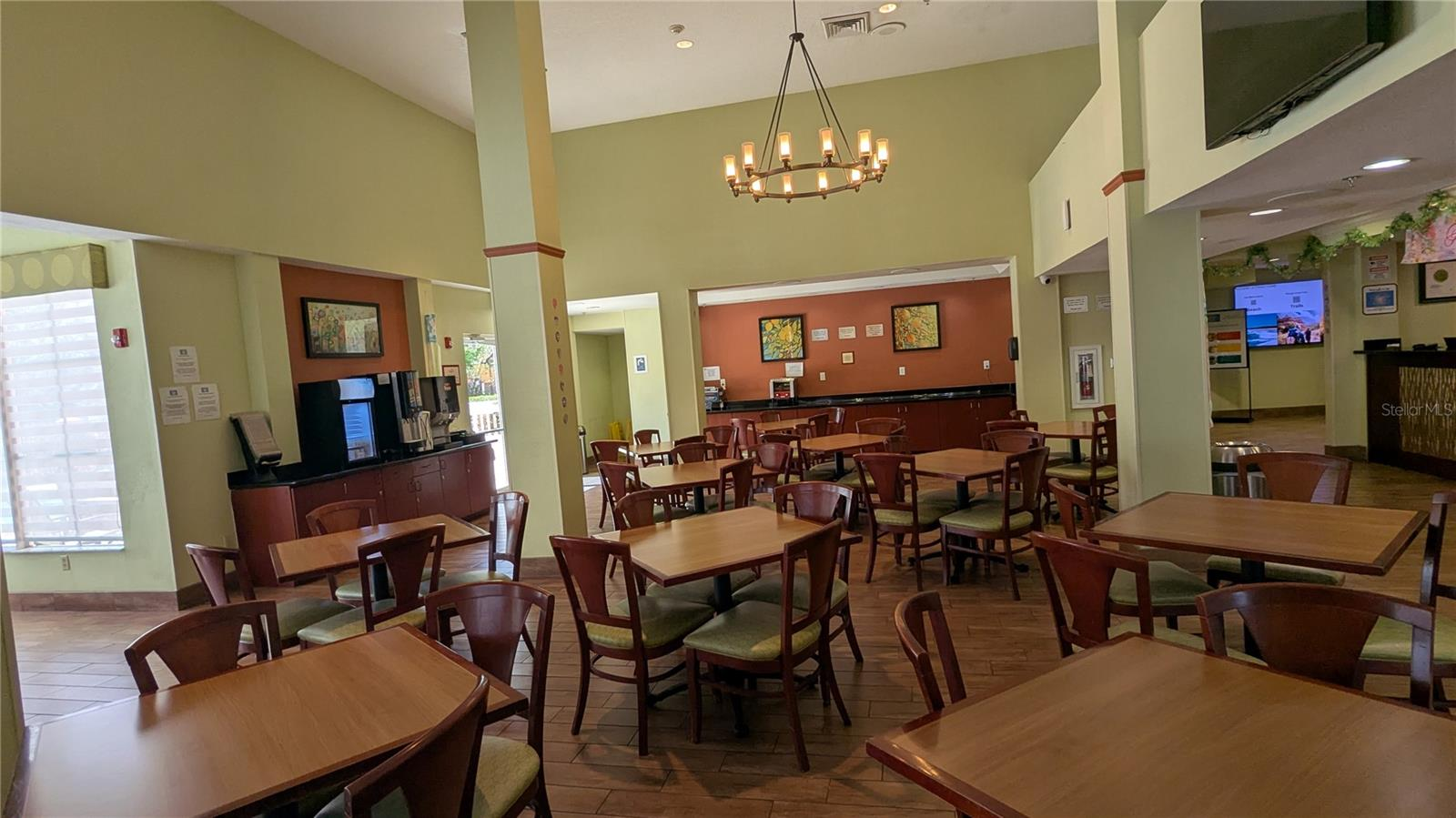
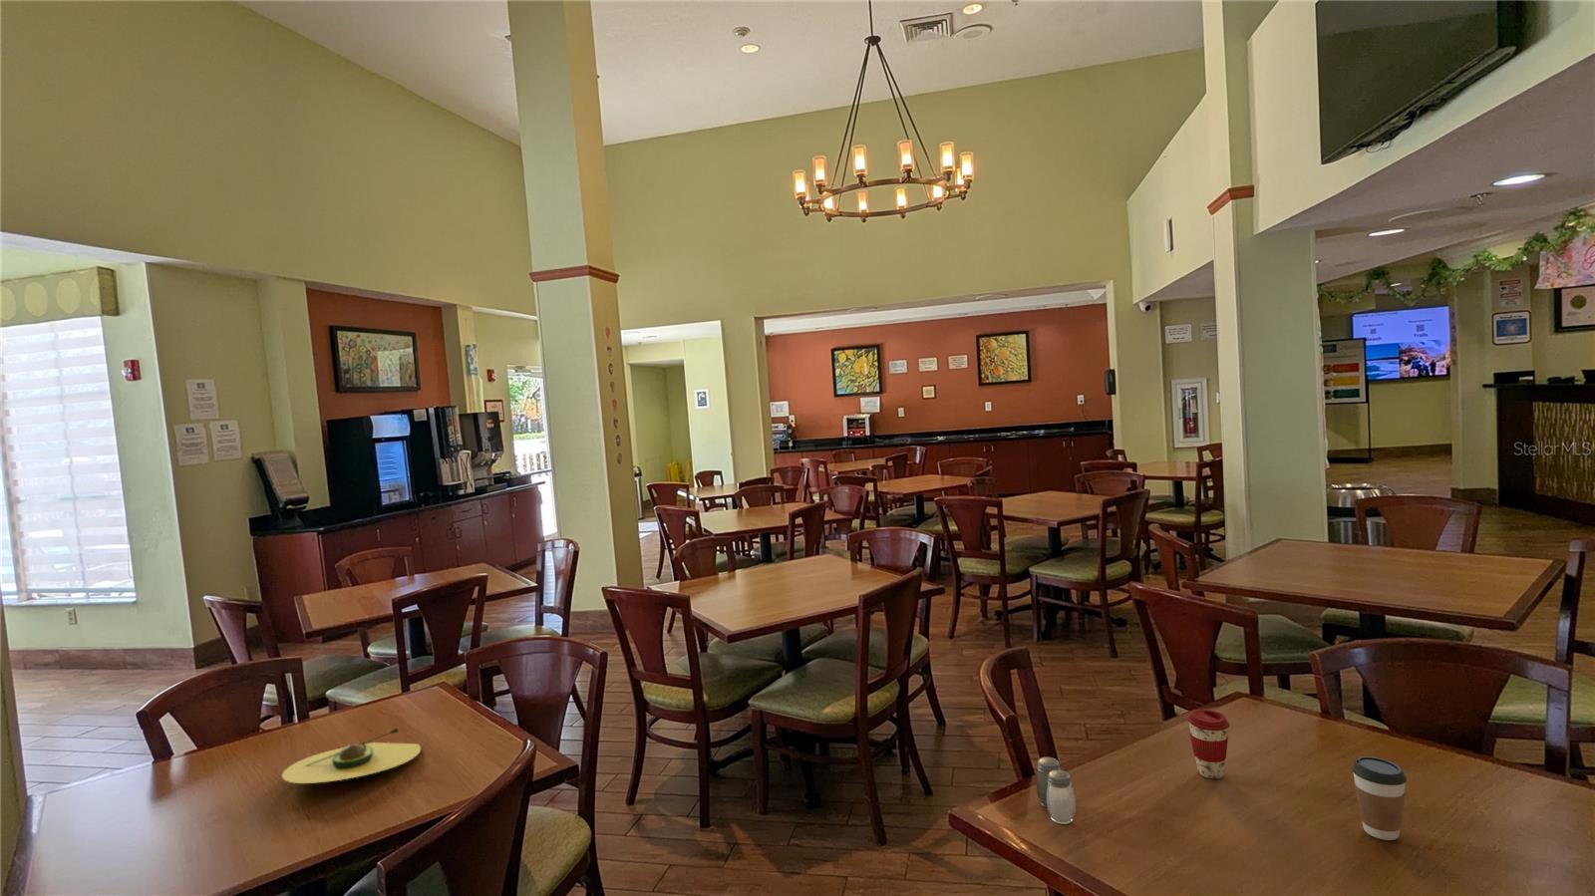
+ avocado [282,727,422,784]
+ coffee cup [1186,709,1230,780]
+ salt and pepper shaker [1035,757,1077,825]
+ coffee cup [1352,756,1408,841]
